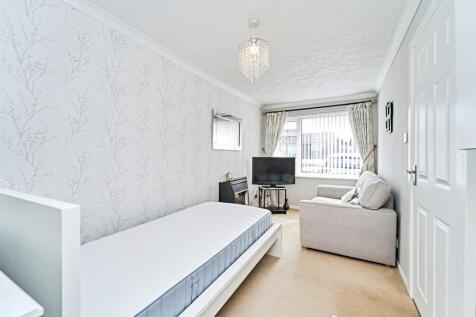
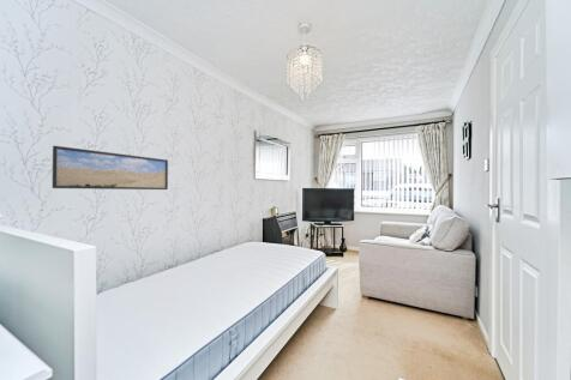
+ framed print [52,145,169,191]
